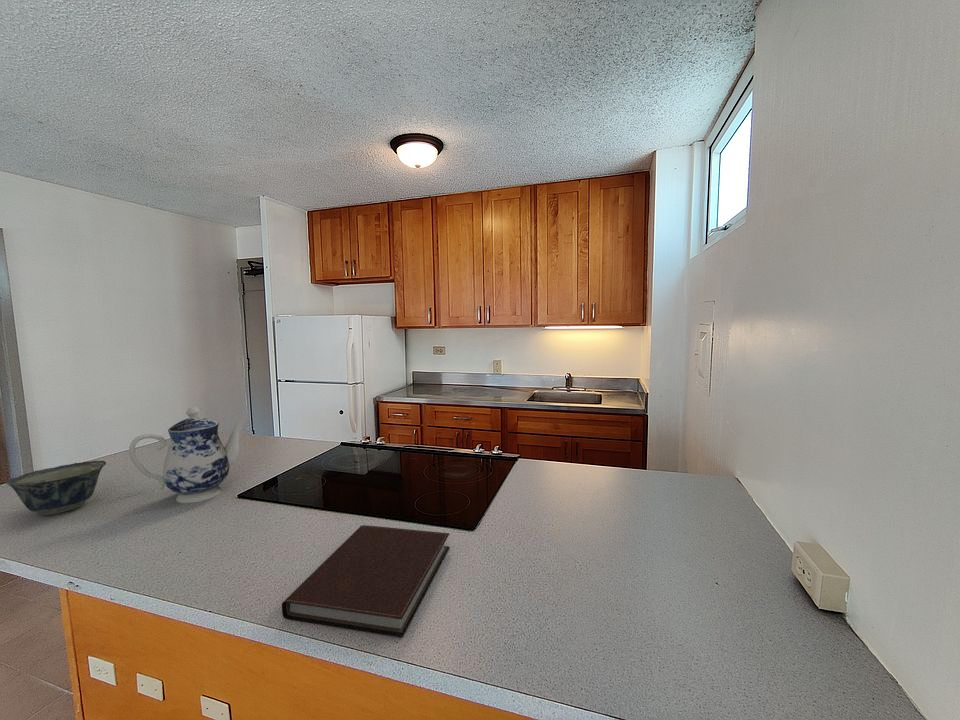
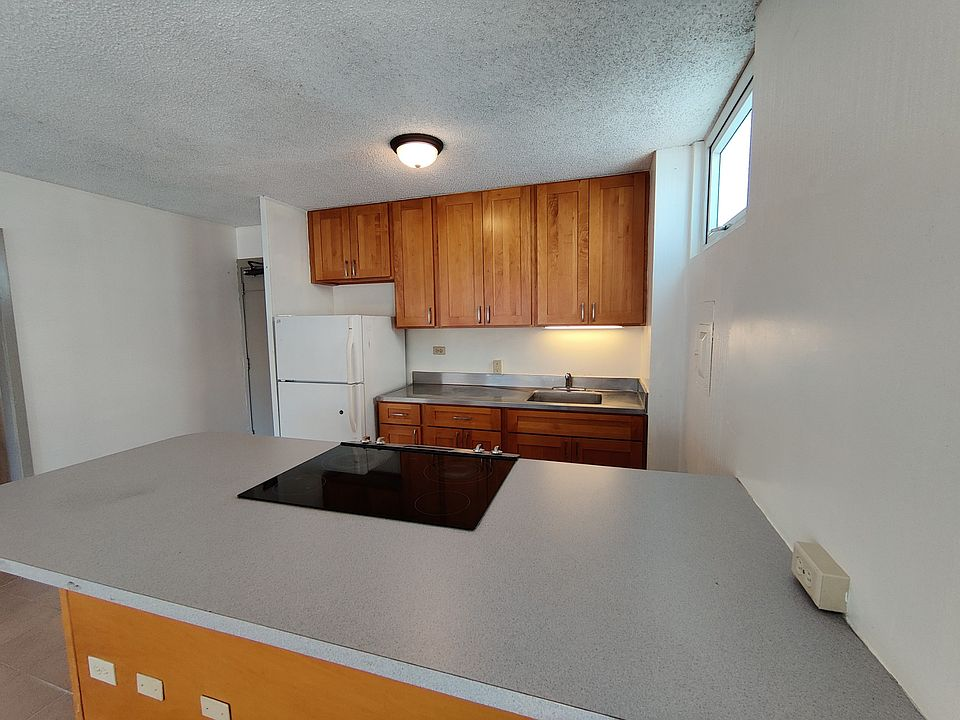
- bowl [5,460,107,516]
- notebook [281,524,451,639]
- teapot [128,406,251,504]
